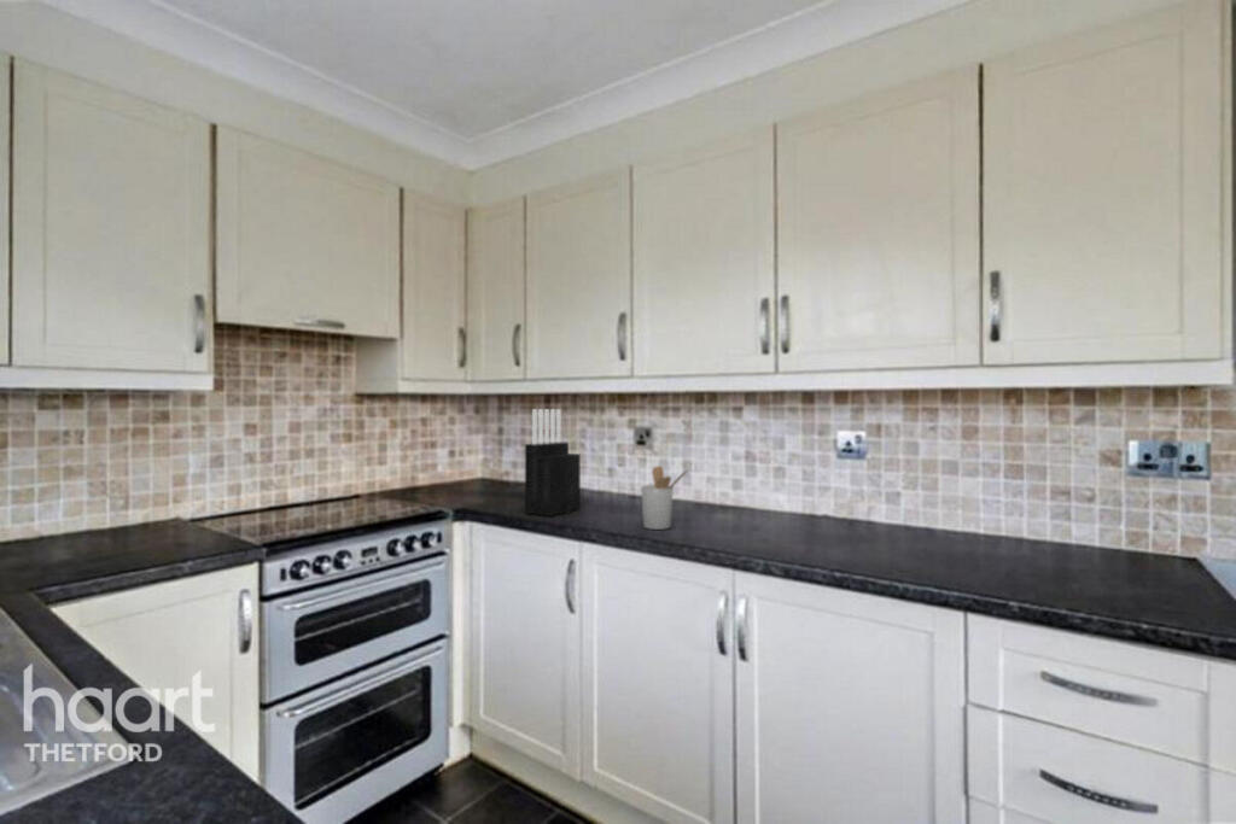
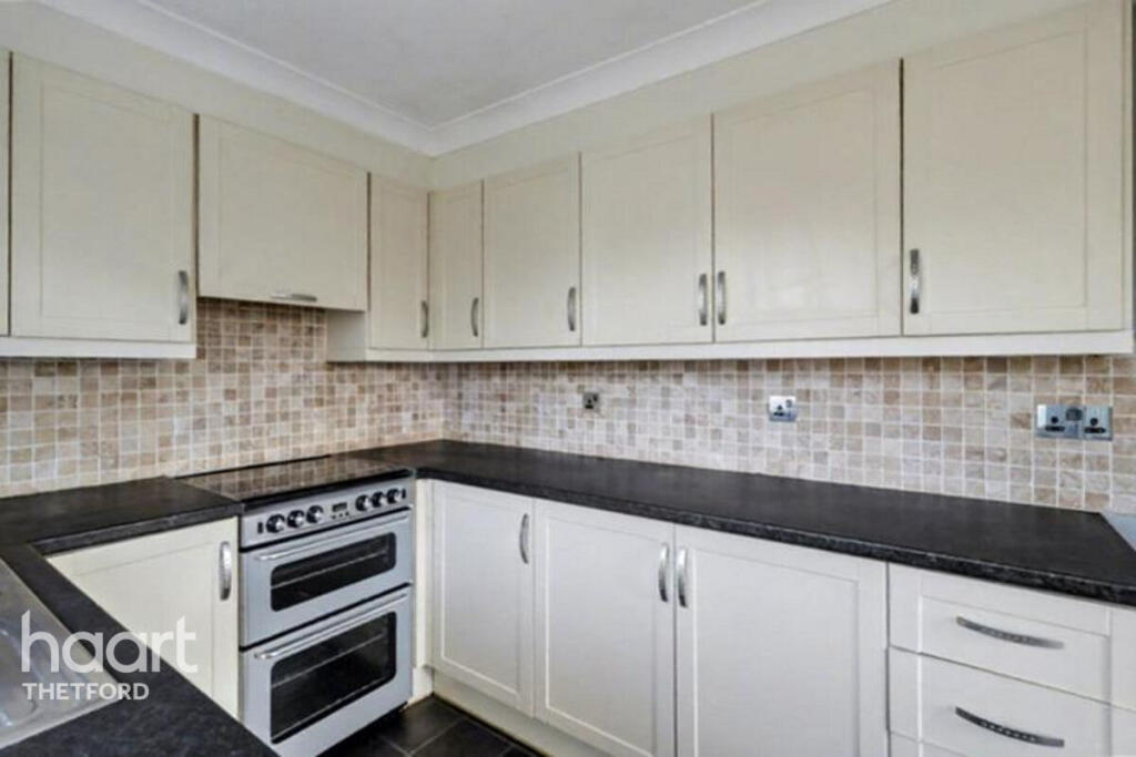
- utensil holder [640,464,690,531]
- knife block [524,408,582,518]
